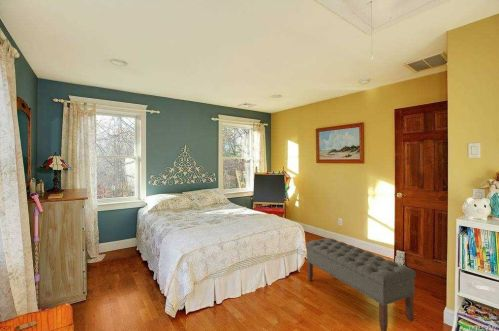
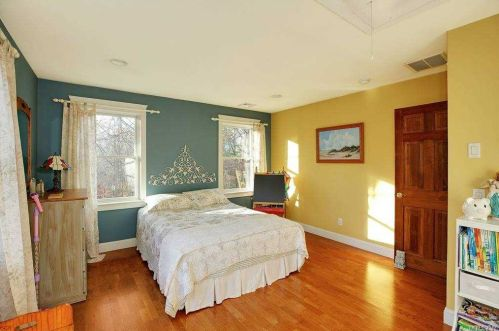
- bench [304,237,417,331]
